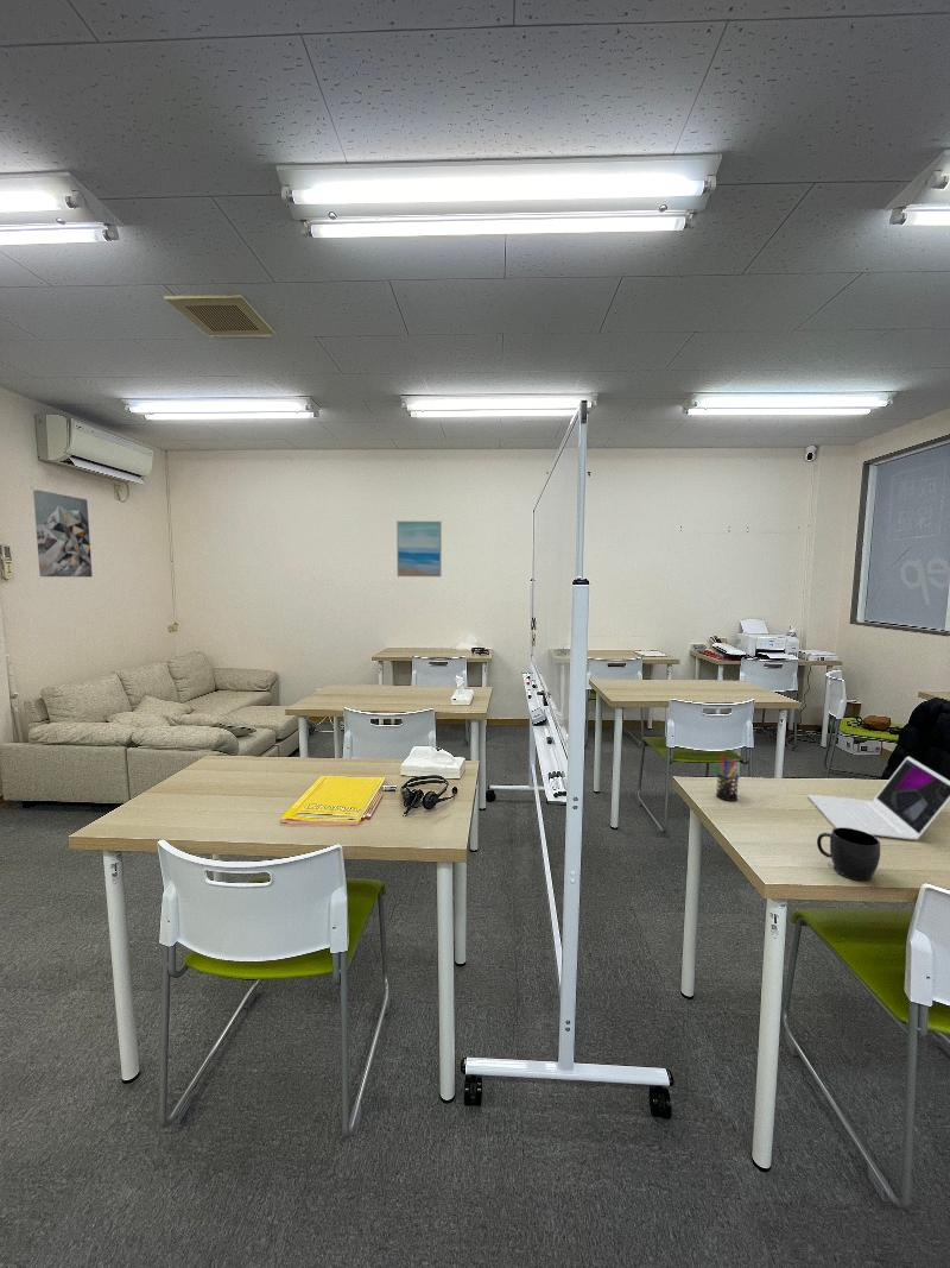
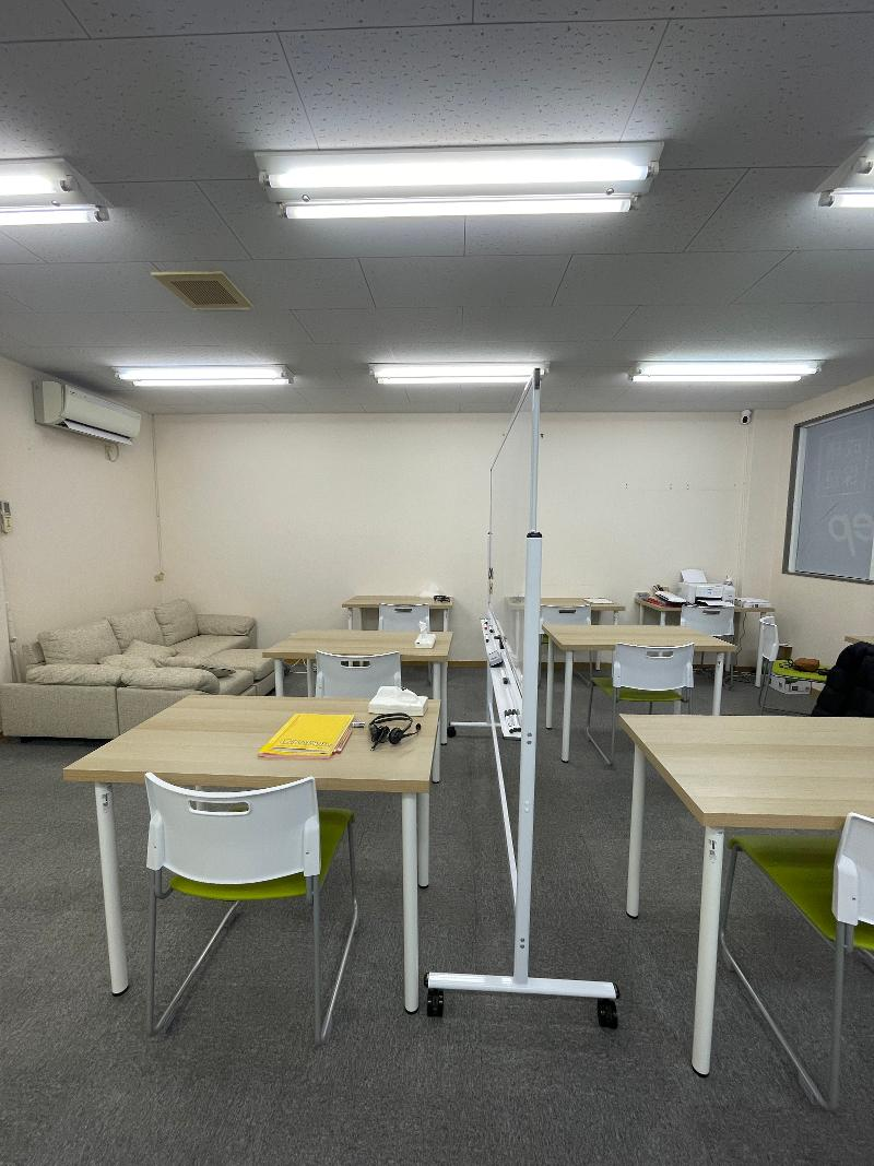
- laptop [806,756,950,841]
- mug [816,827,881,882]
- wall art [32,490,94,578]
- wall art [395,519,443,578]
- pen holder [712,753,740,802]
